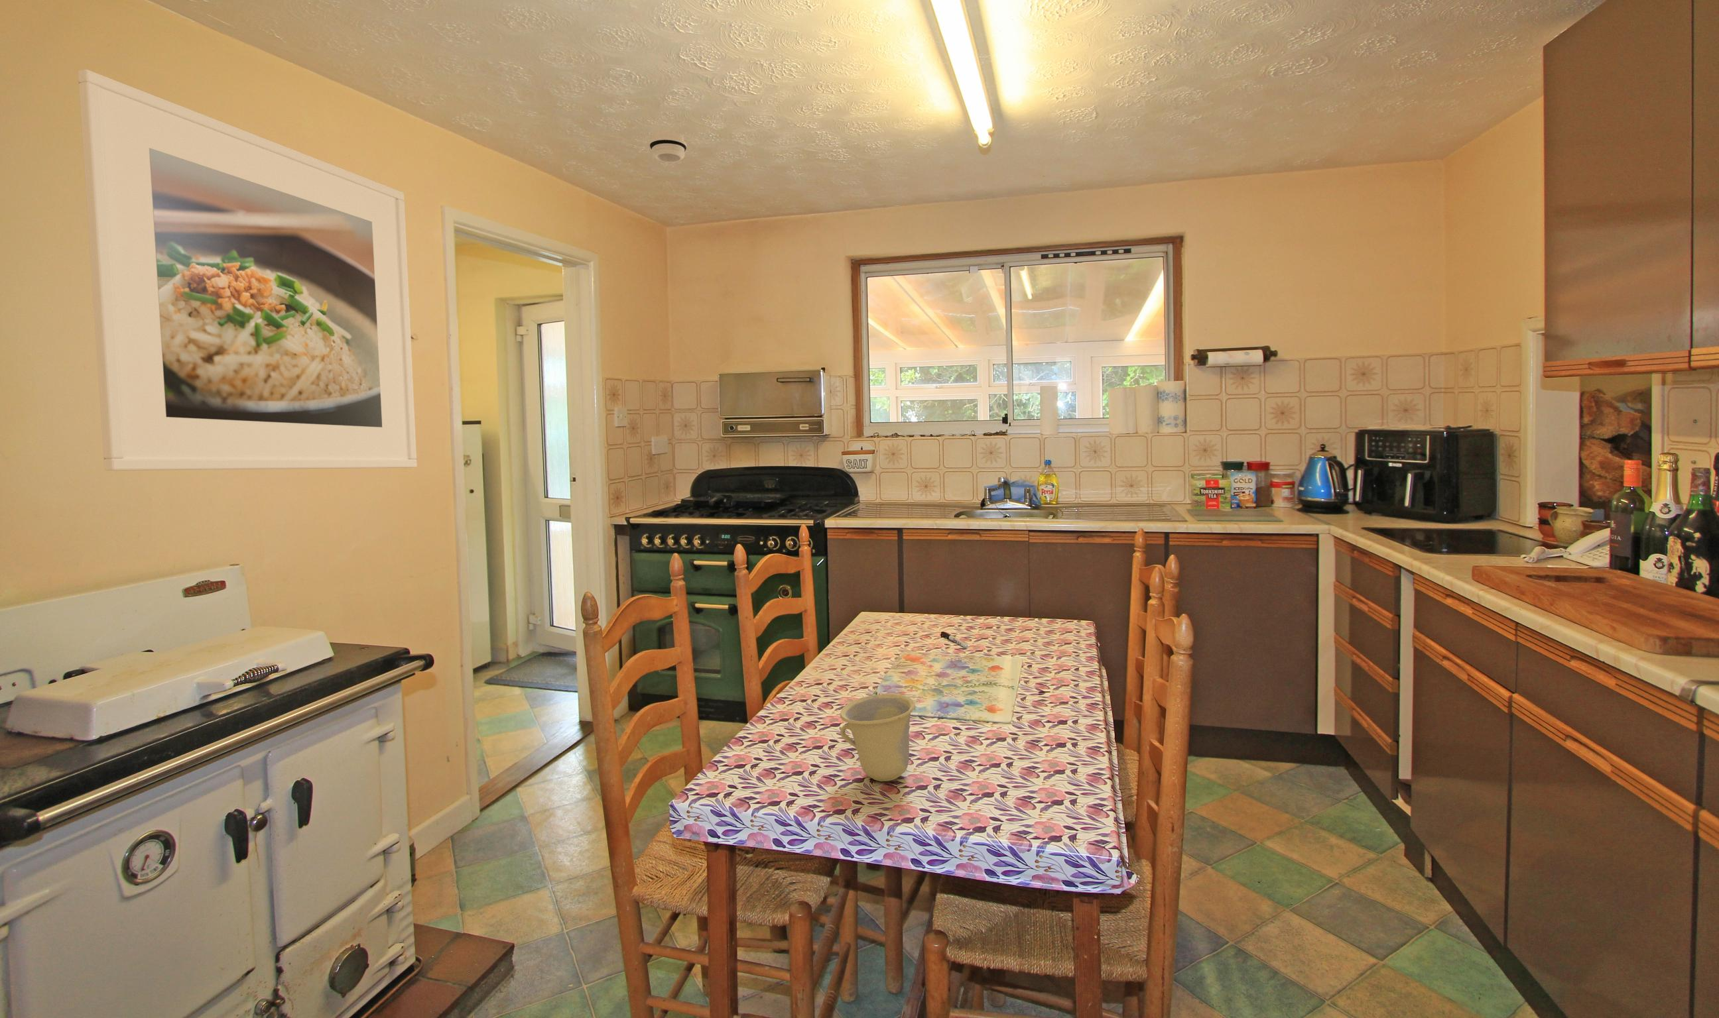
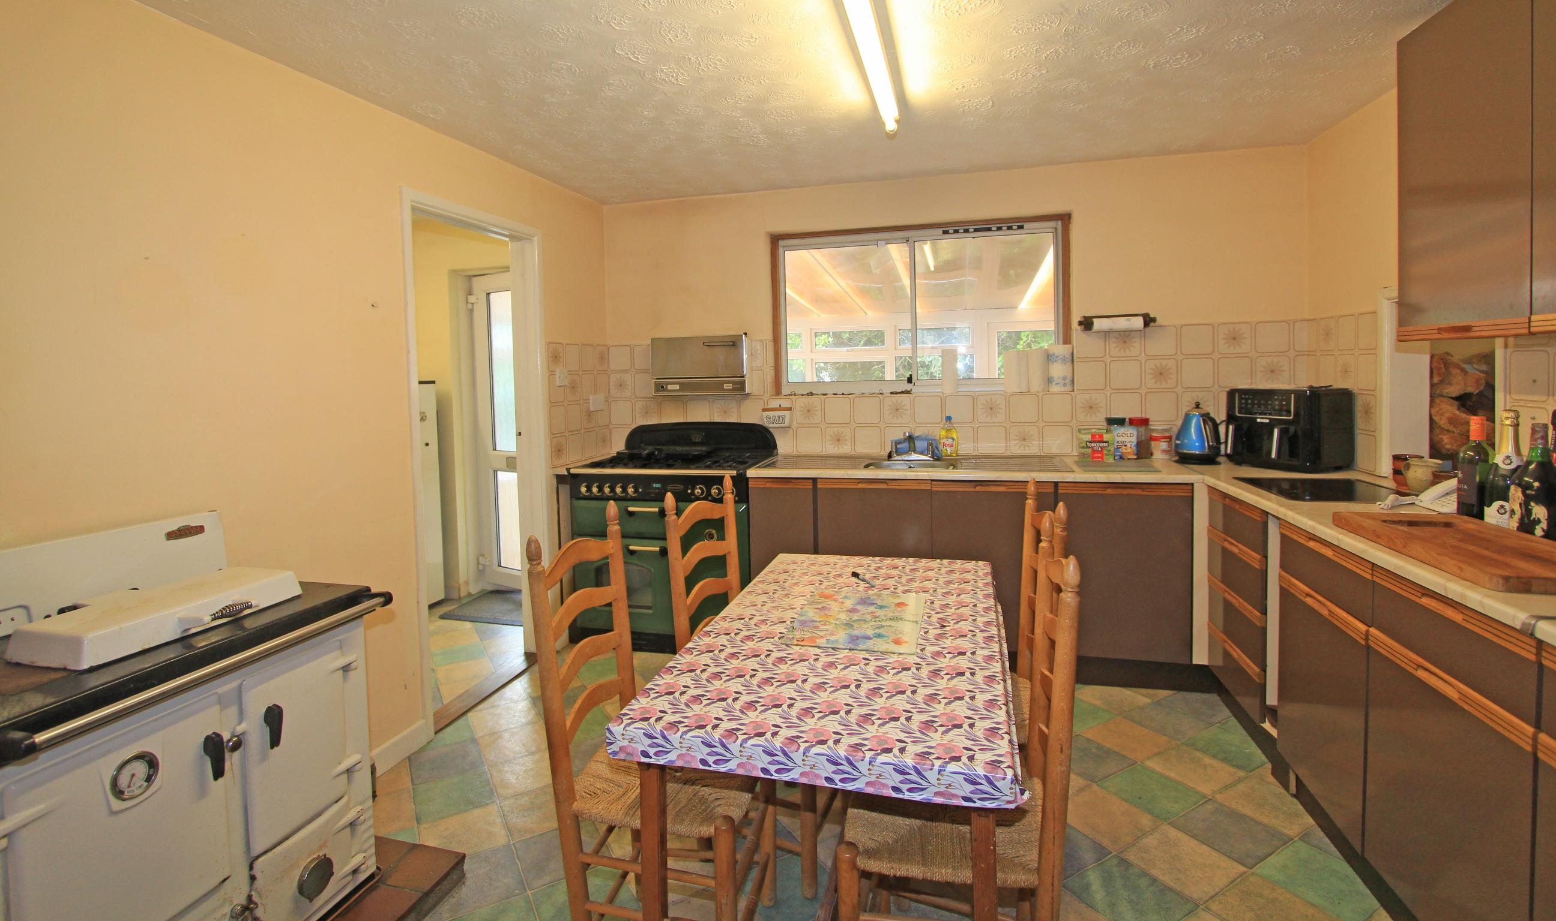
- cup [840,693,916,782]
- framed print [78,69,418,471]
- smoke detector [649,130,687,164]
